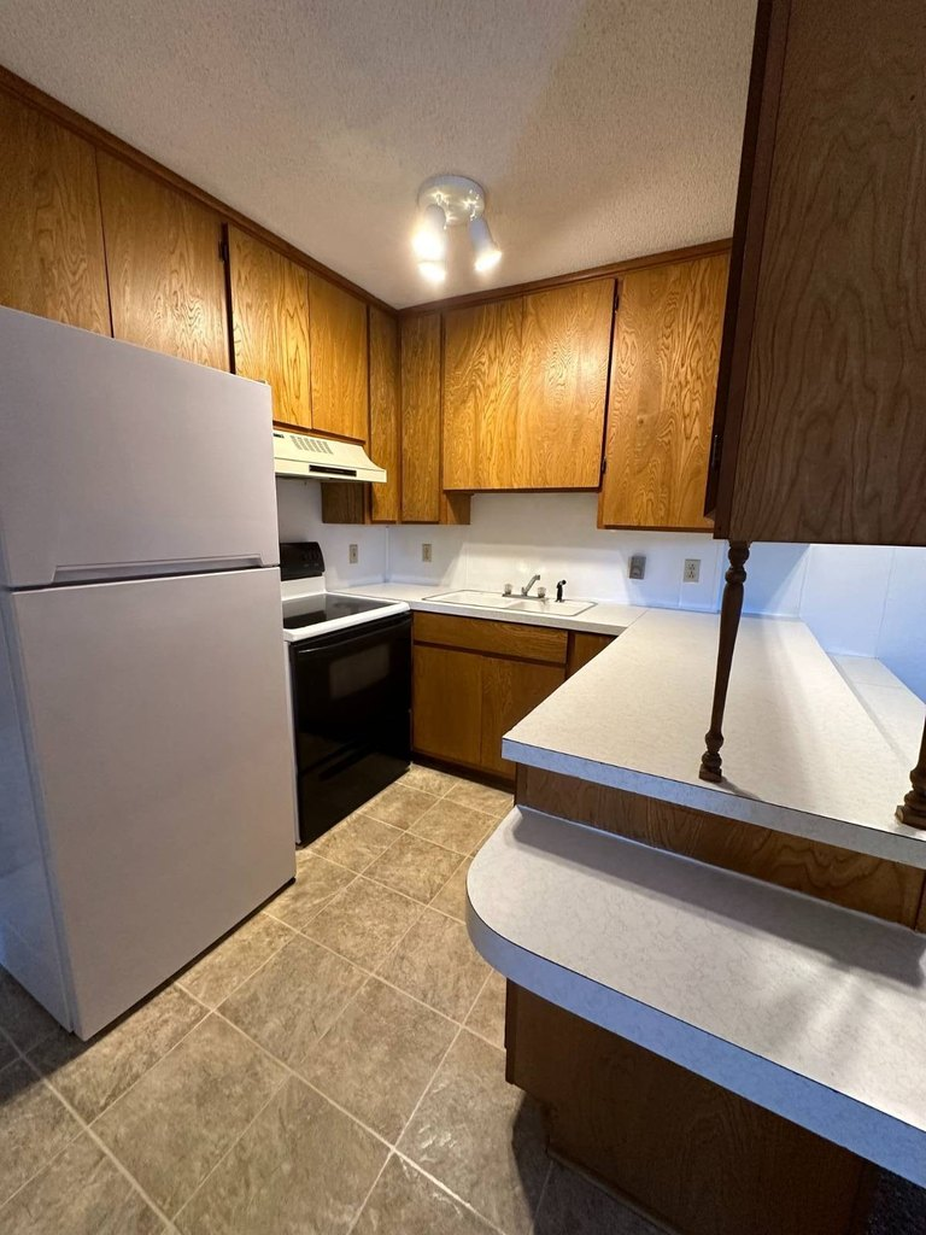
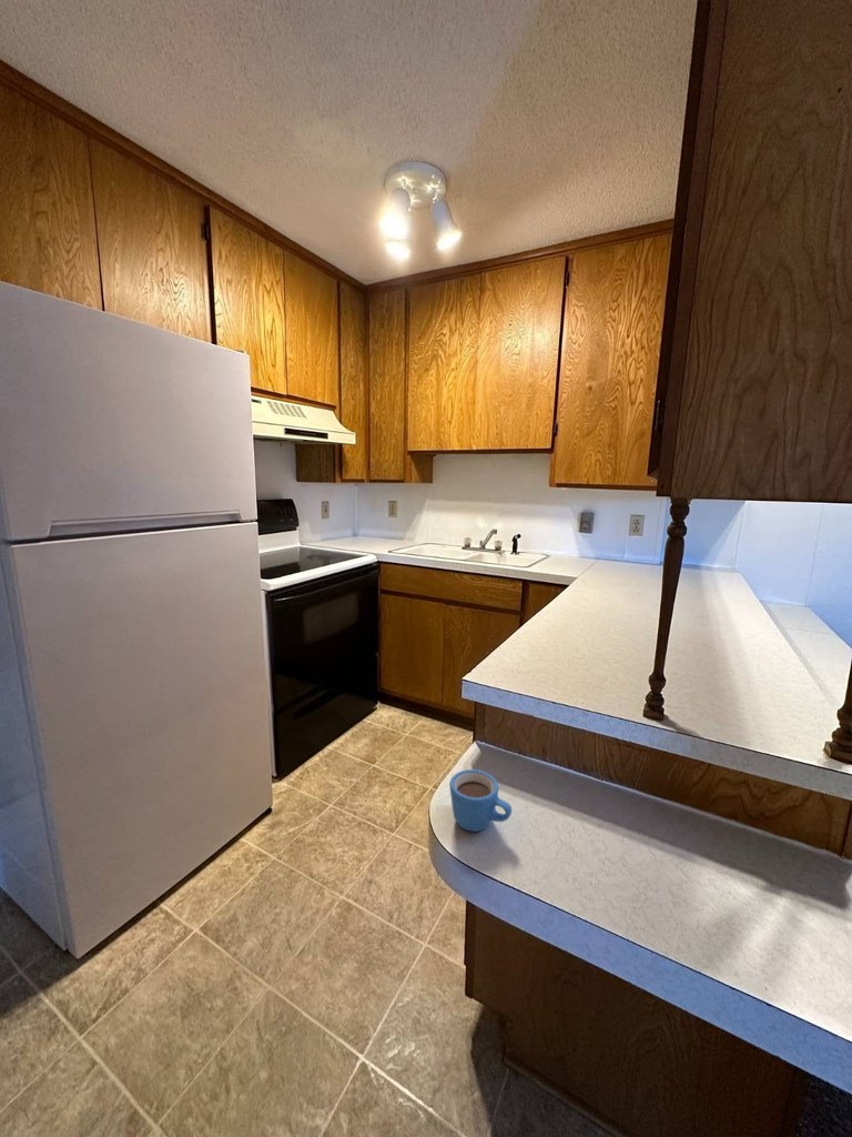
+ mug [448,768,513,833]
